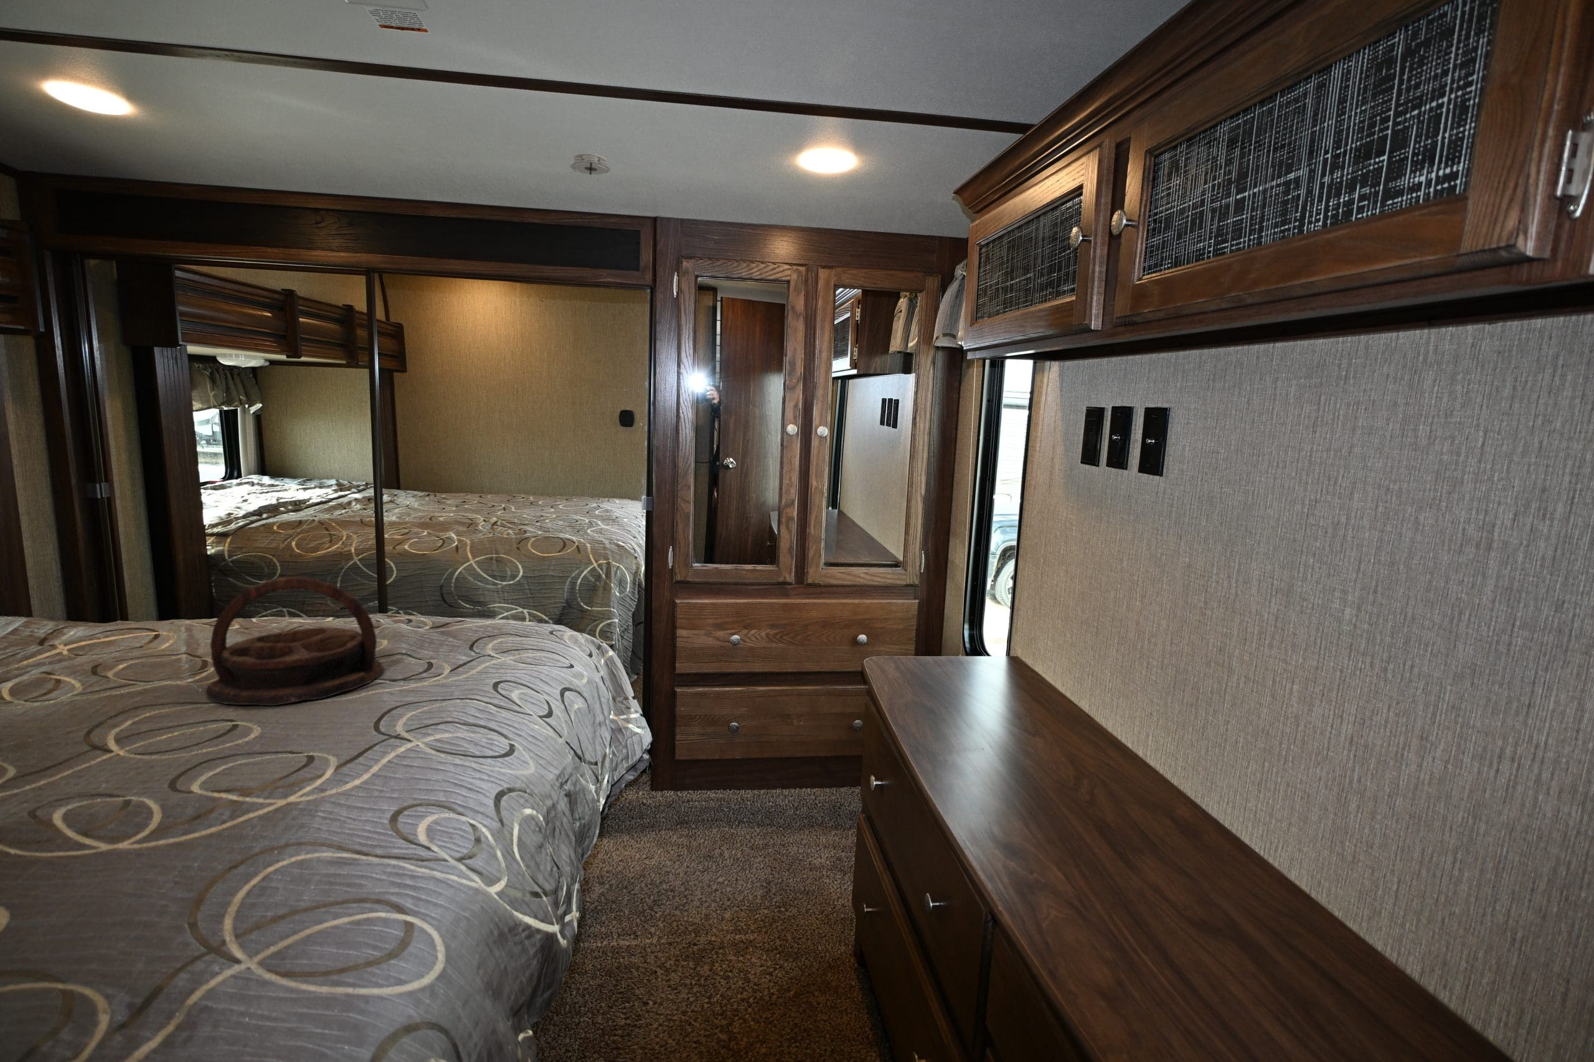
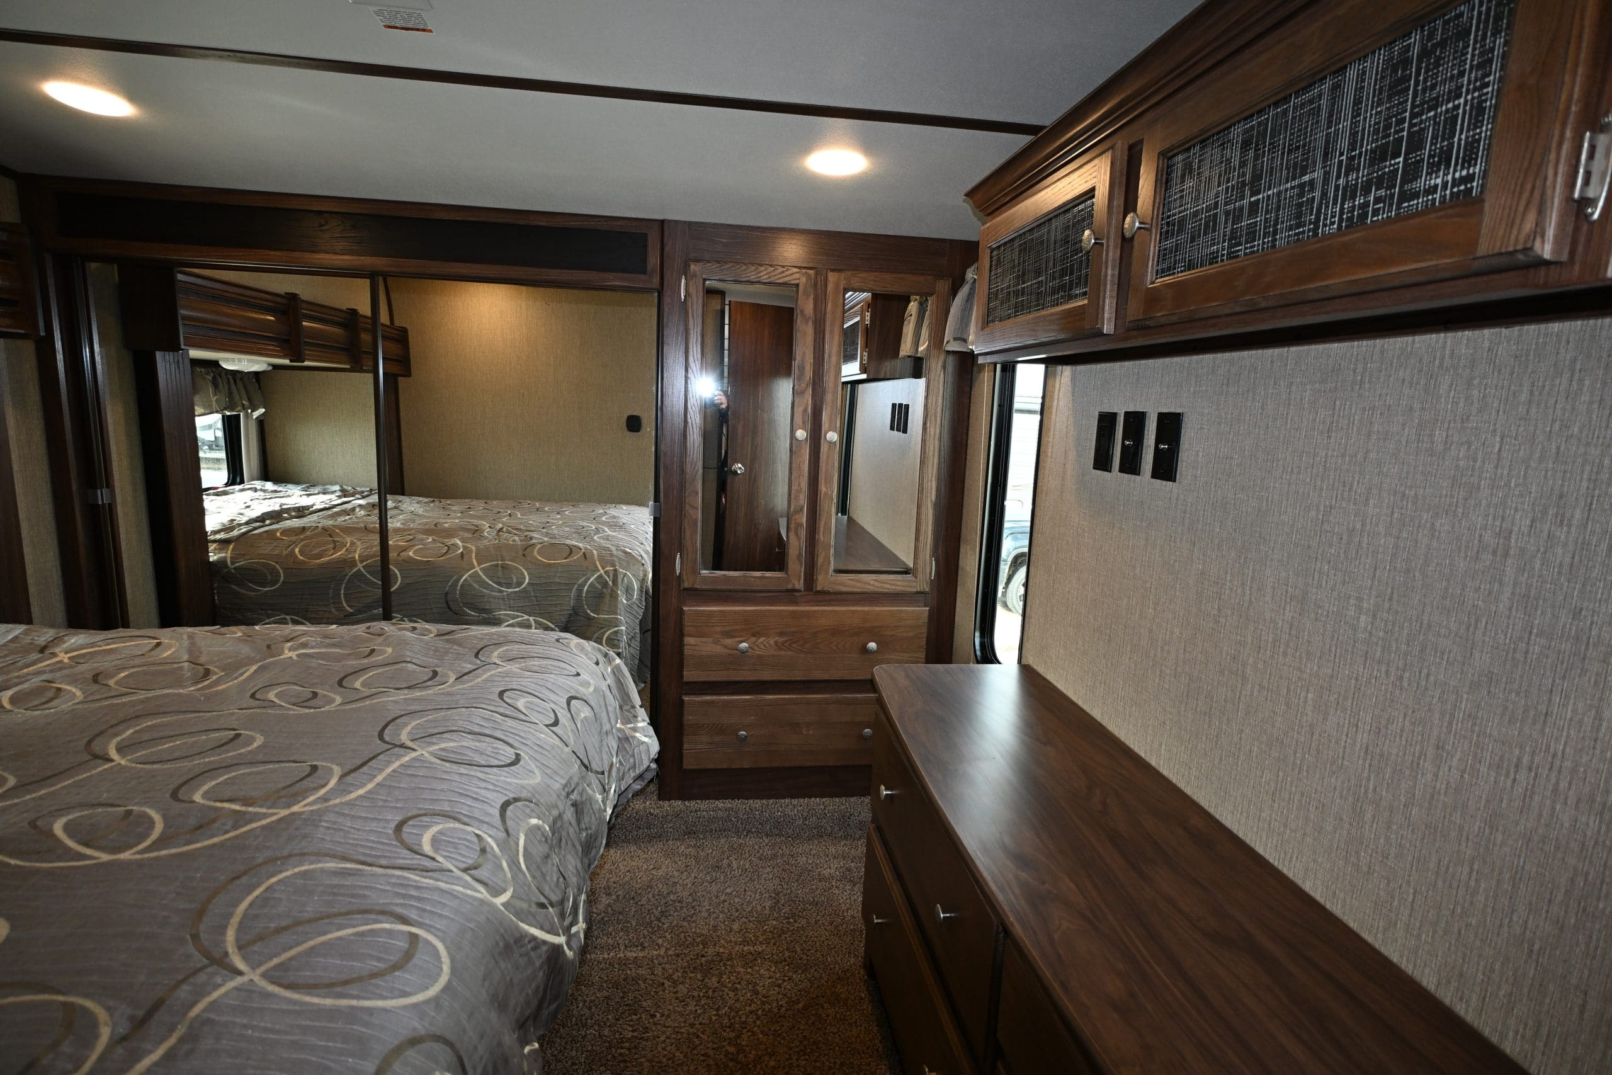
- smoke detector [568,153,612,175]
- serving tray [205,576,383,706]
